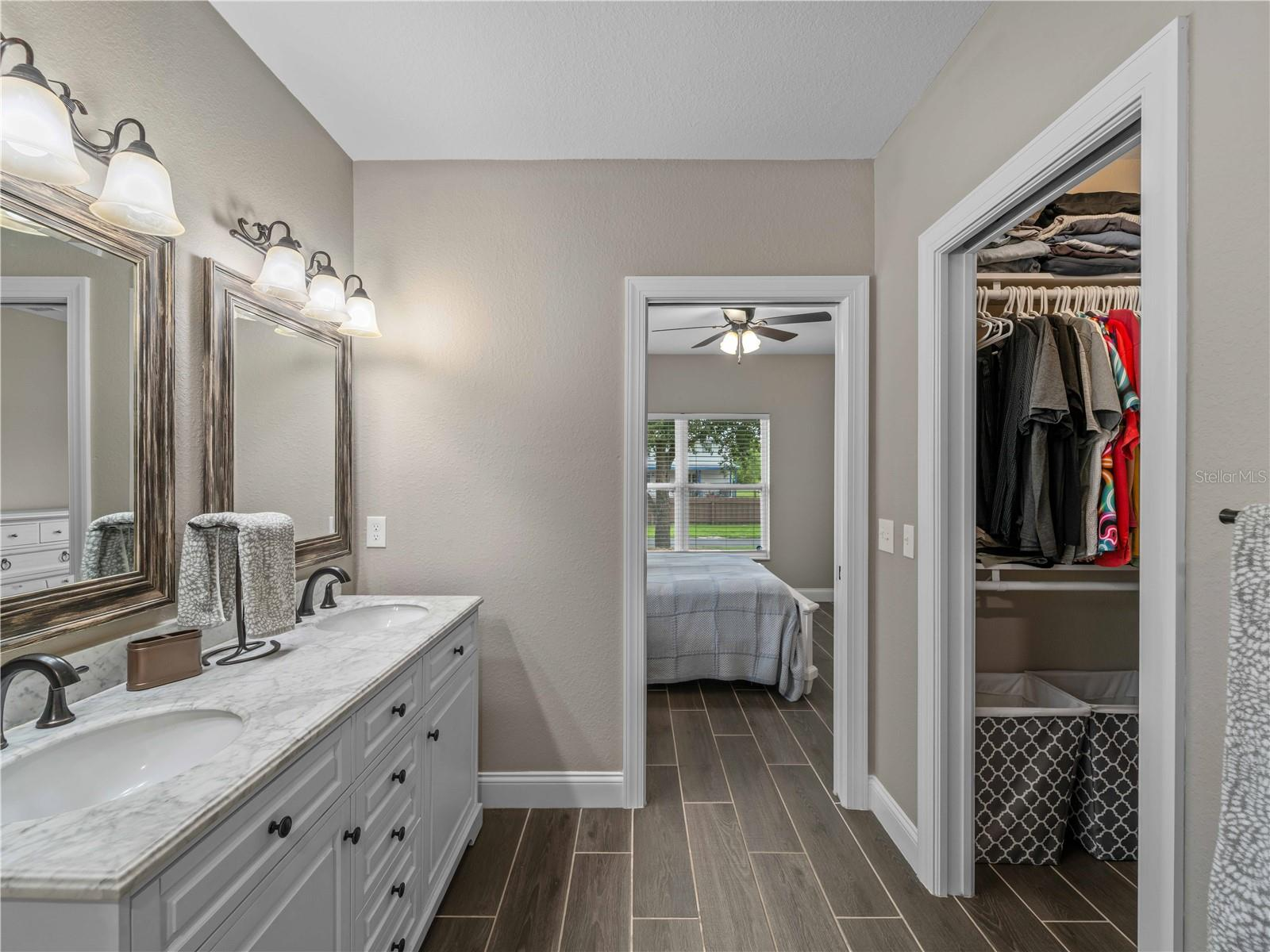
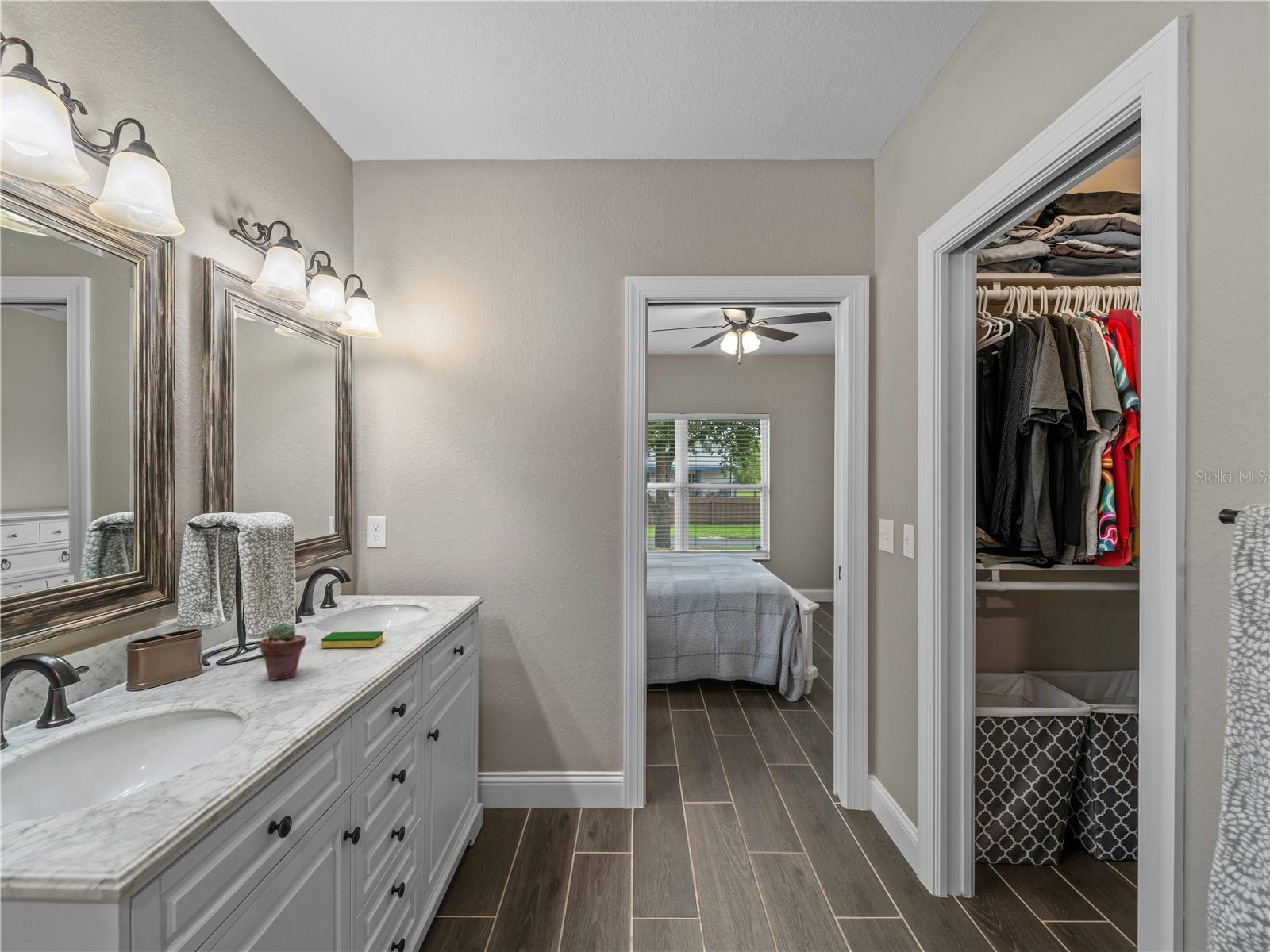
+ potted succulent [259,622,307,681]
+ dish sponge [321,631,384,649]
